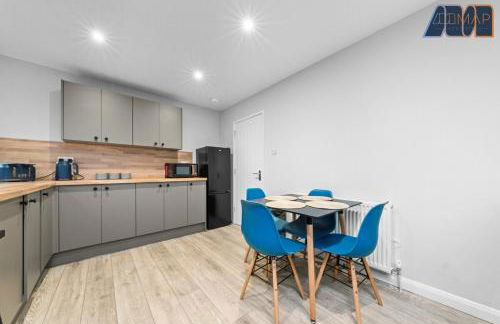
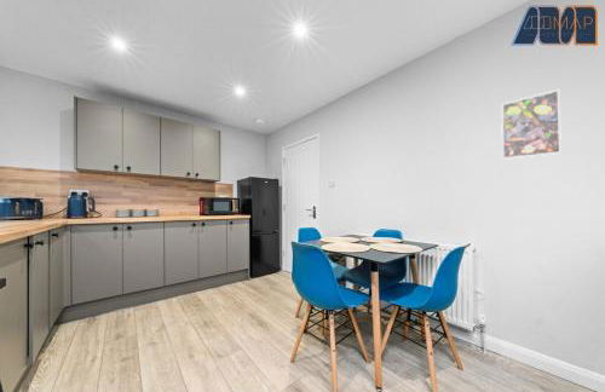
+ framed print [500,88,563,161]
